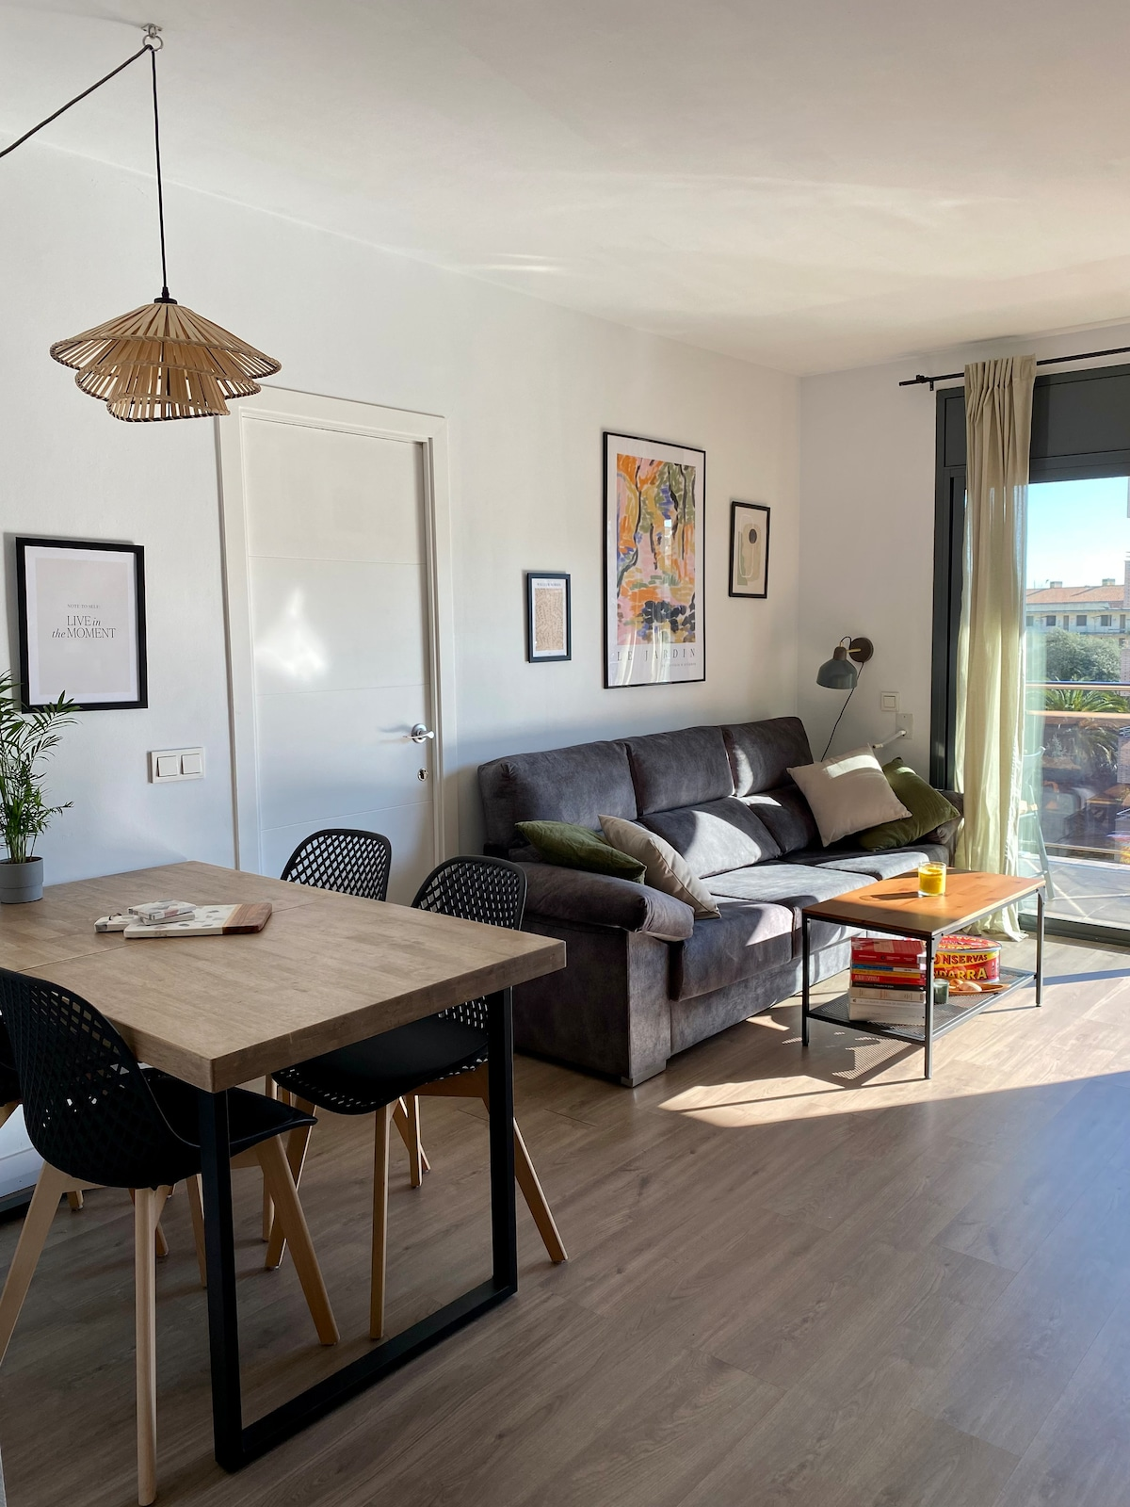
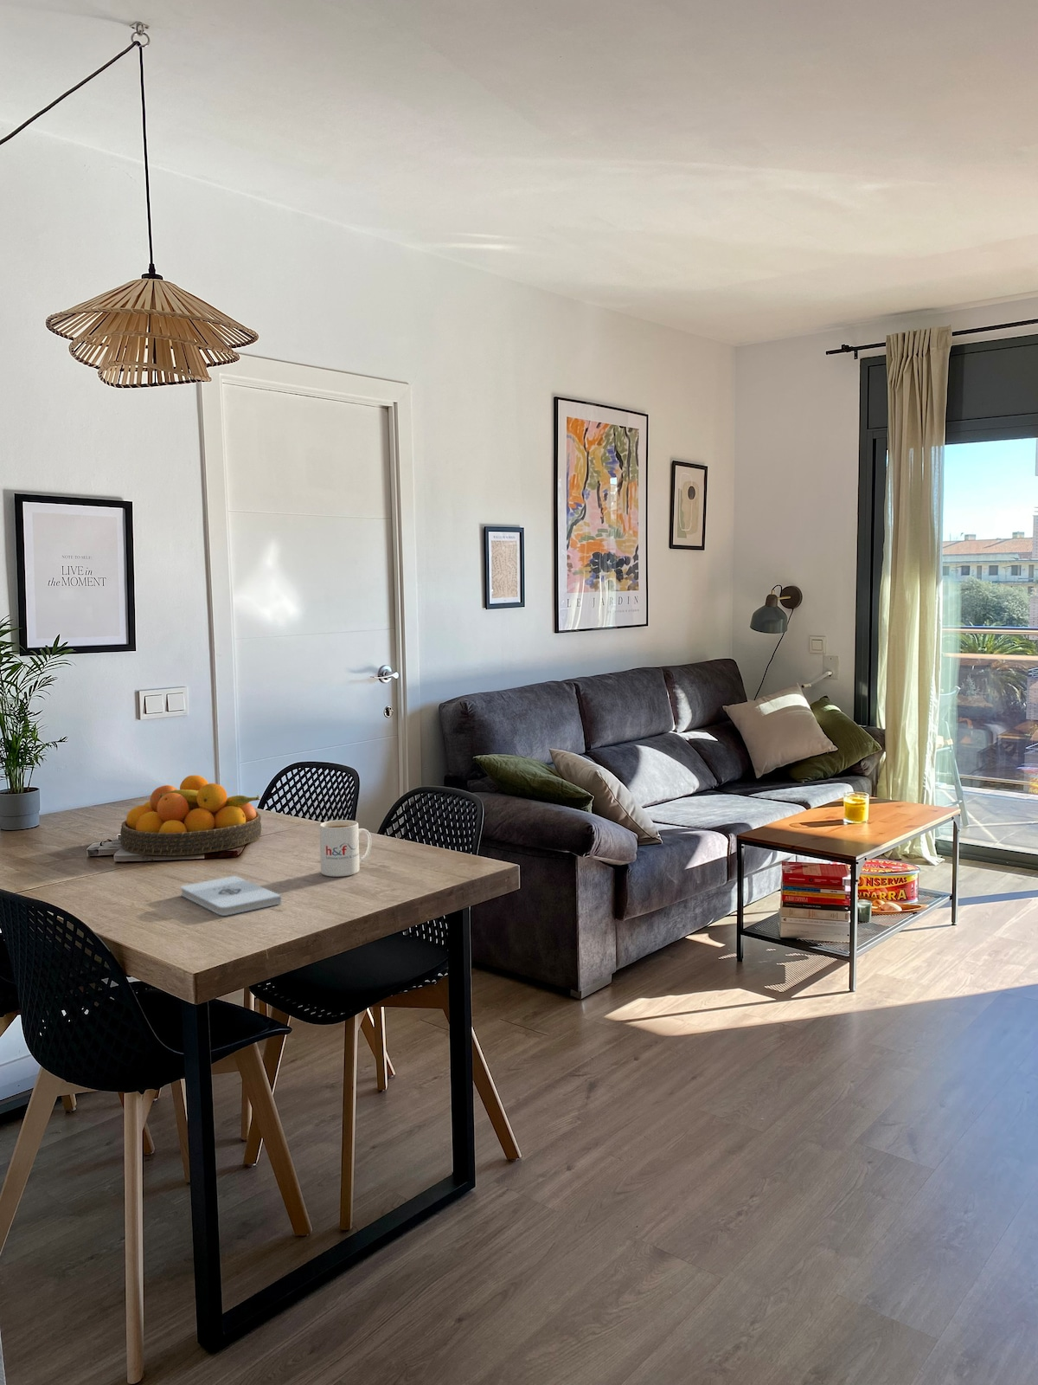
+ fruit bowl [119,774,262,856]
+ mug [319,819,372,878]
+ notepad [180,875,282,917]
